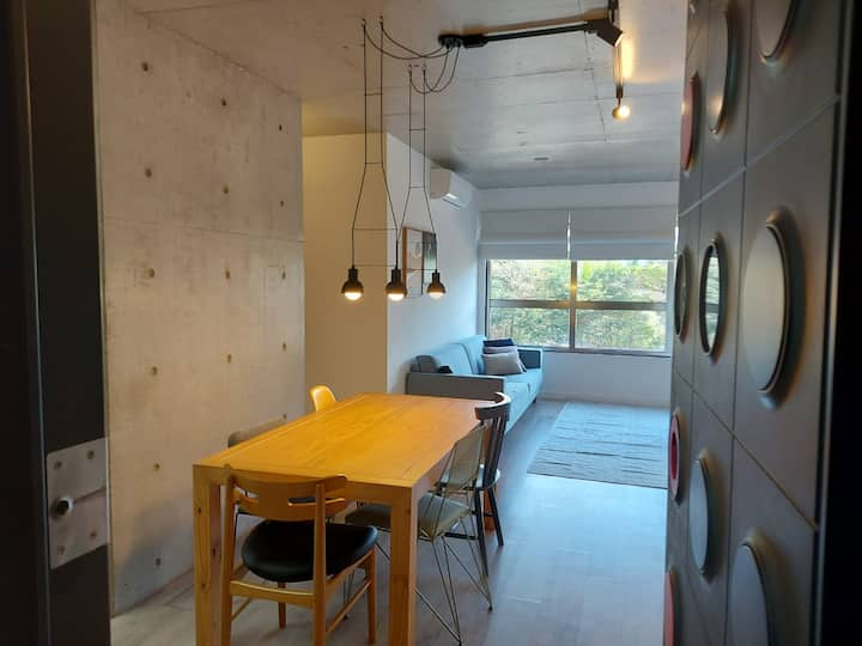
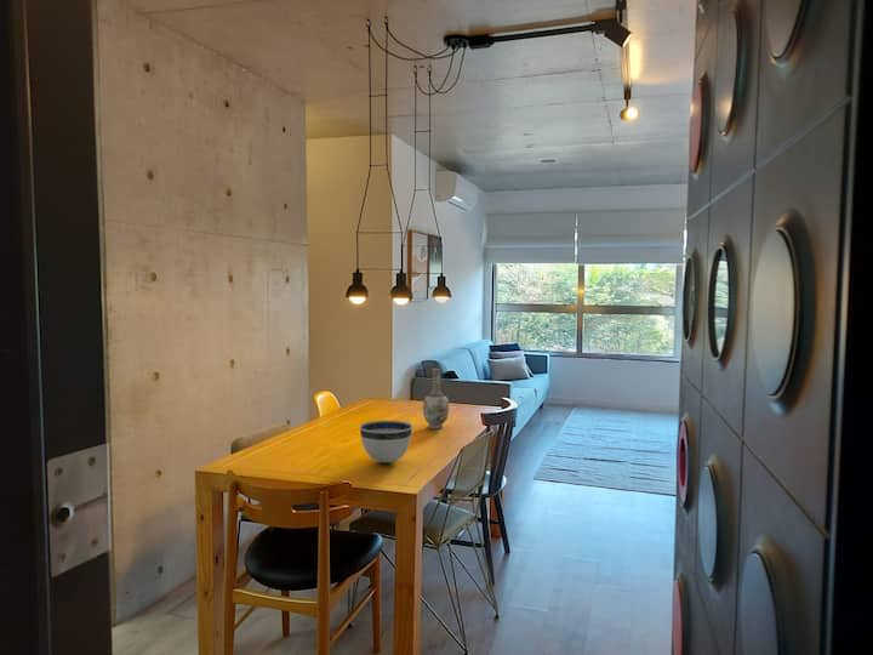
+ bowl [359,420,413,465]
+ vase [422,368,450,429]
